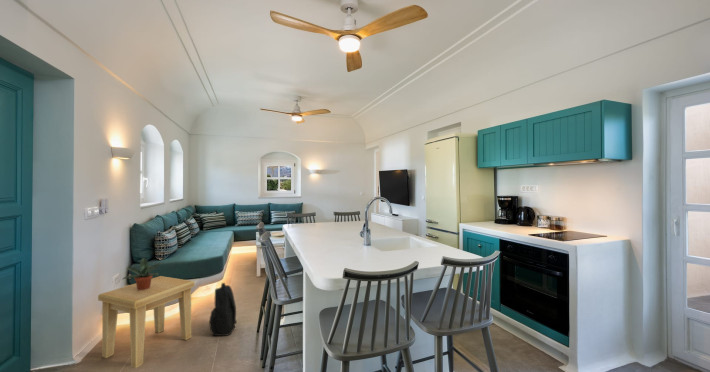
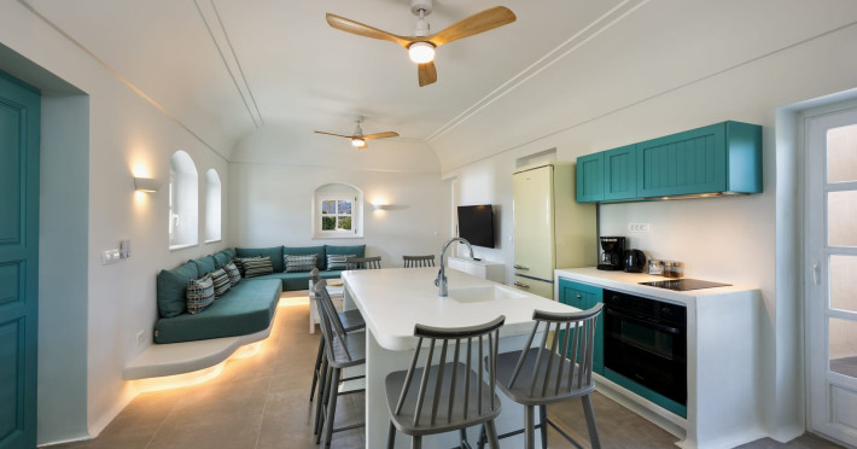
- potted plant [122,257,164,290]
- backpack [209,282,238,337]
- side table [97,275,196,369]
